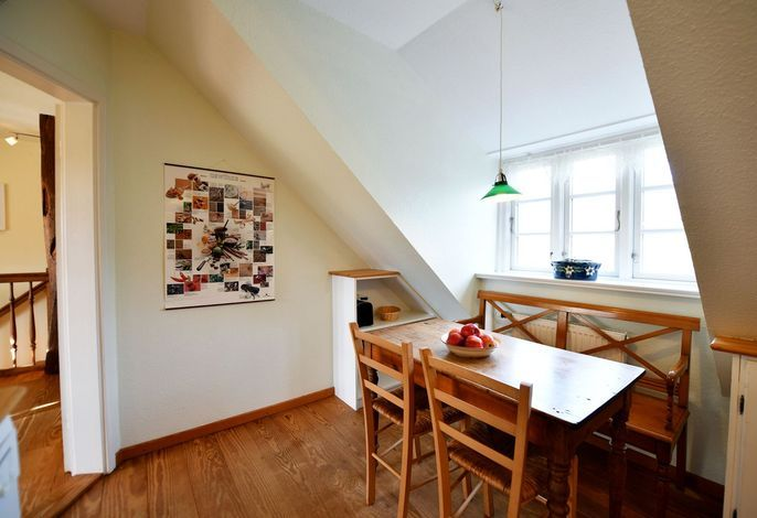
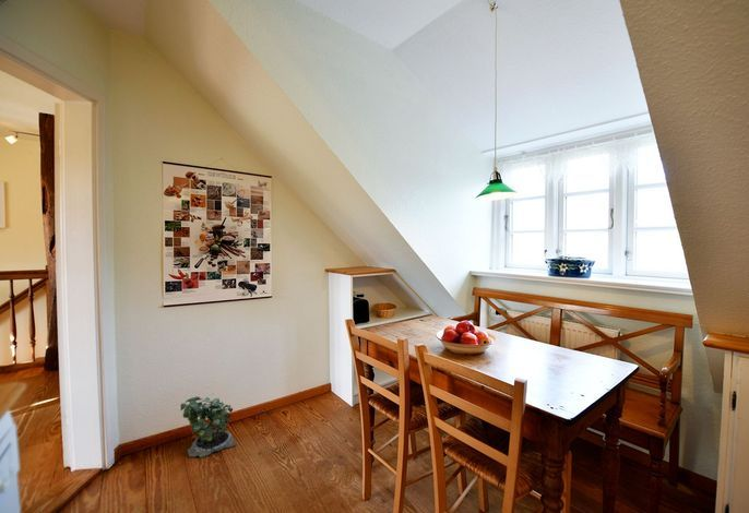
+ potted plant [179,392,238,458]
